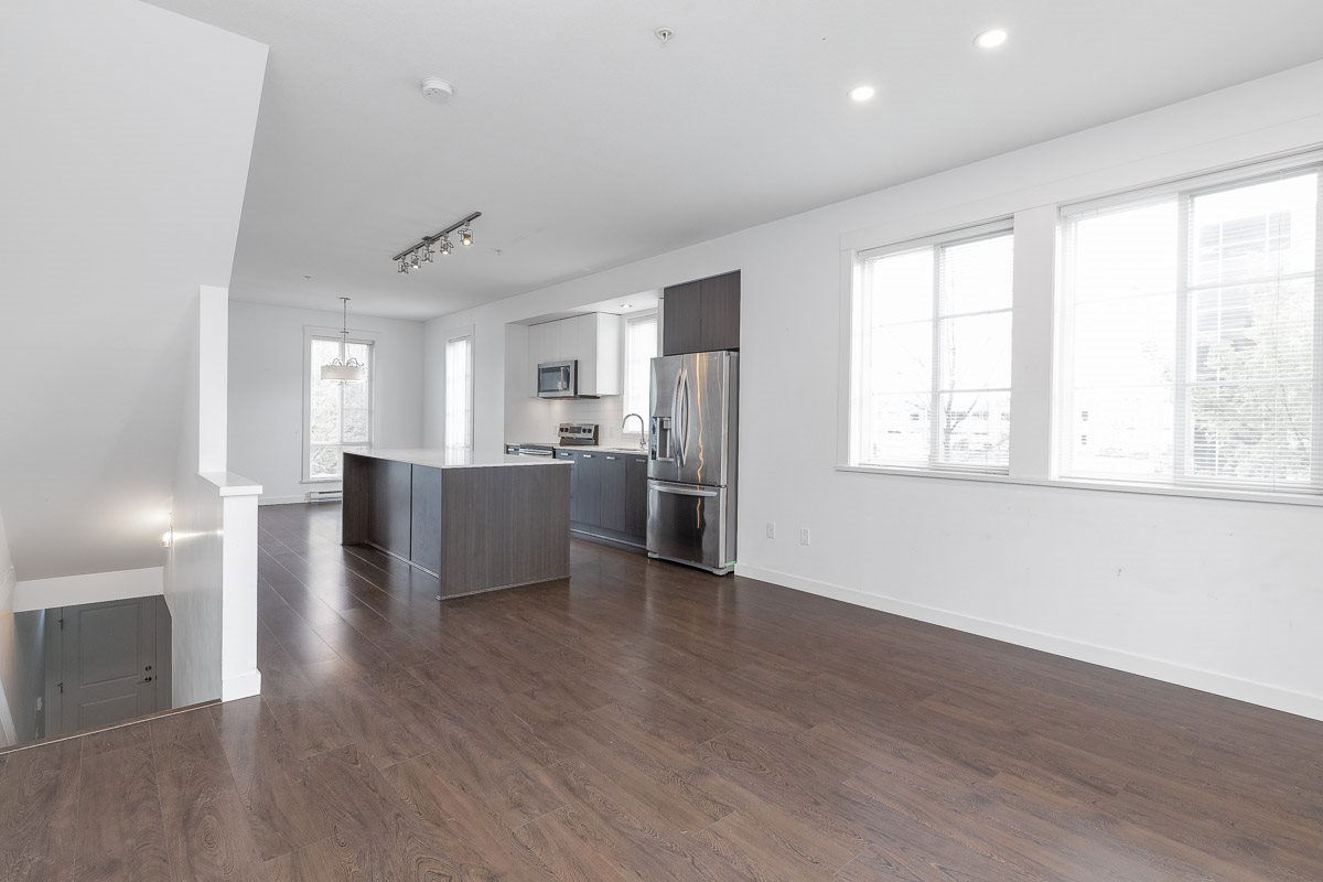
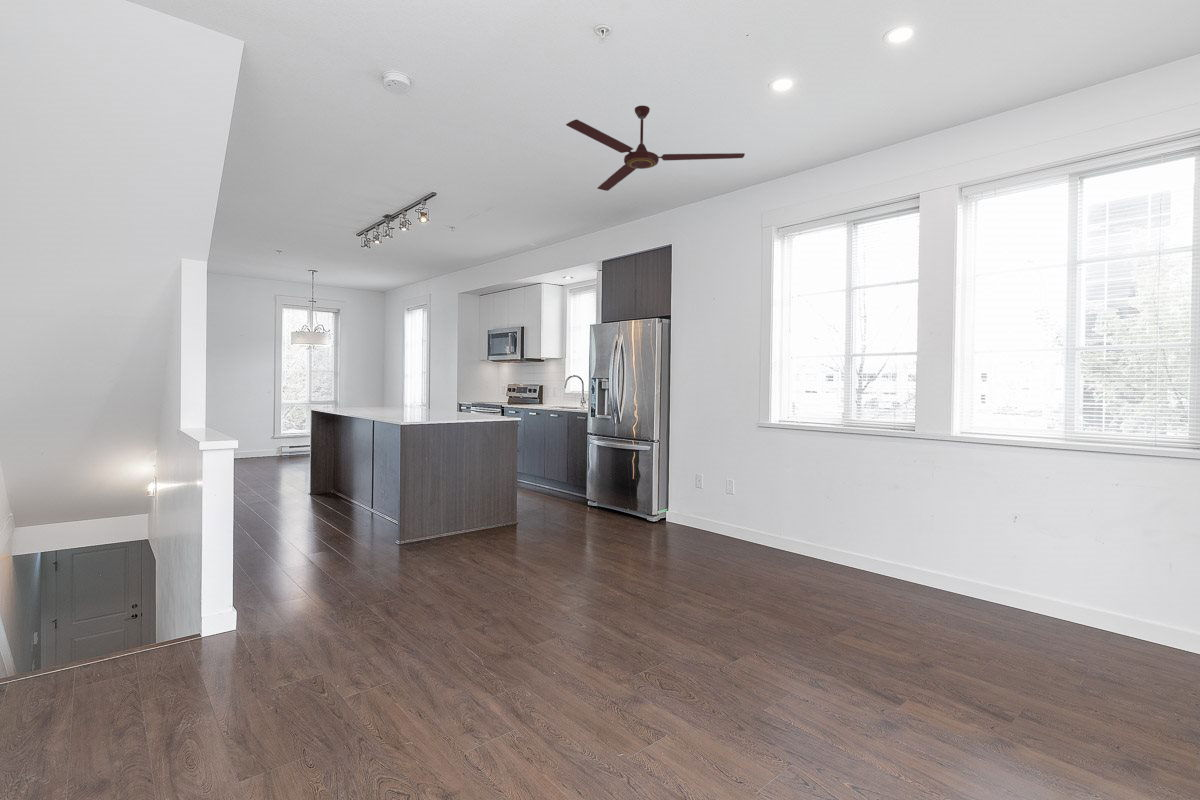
+ ceiling fan [565,104,746,192]
